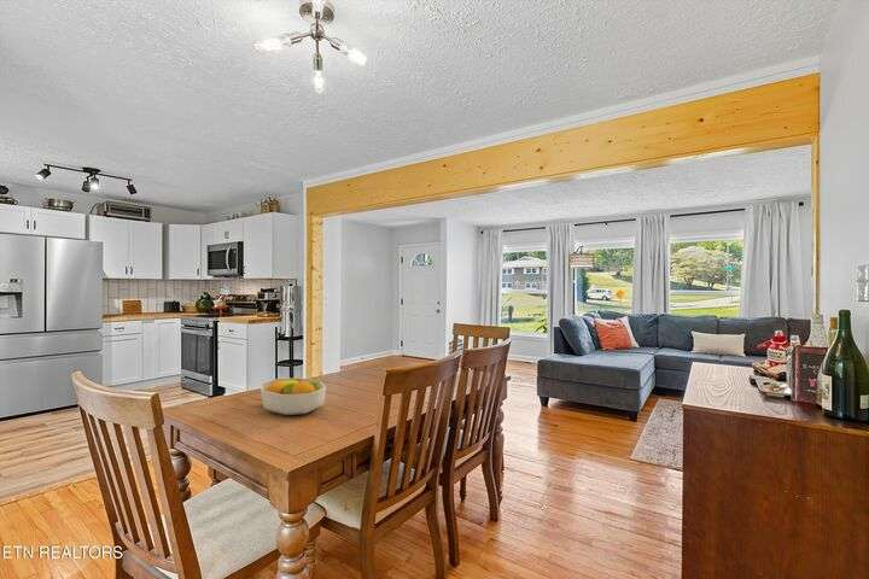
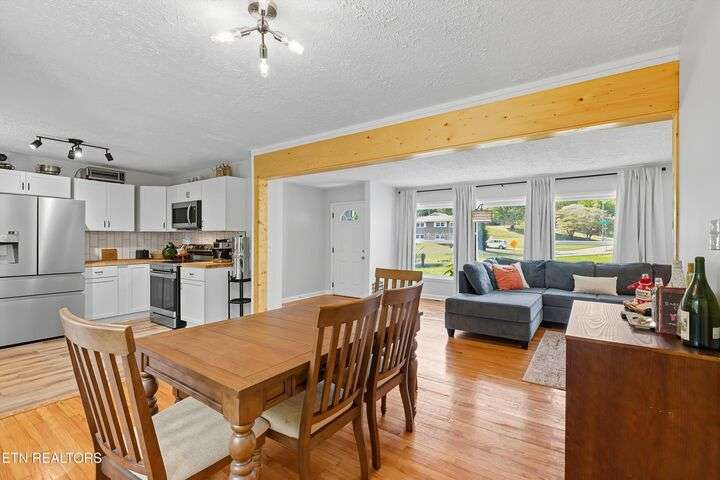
- fruit bowl [259,376,327,416]
